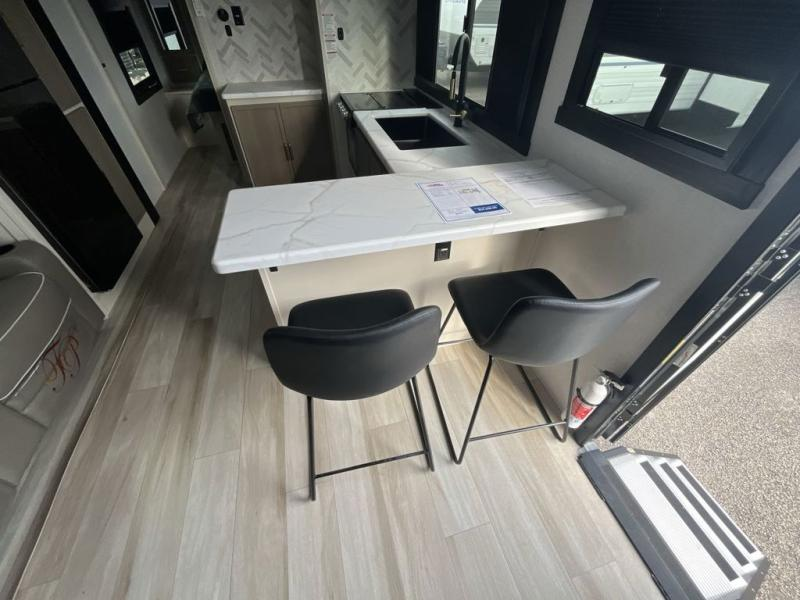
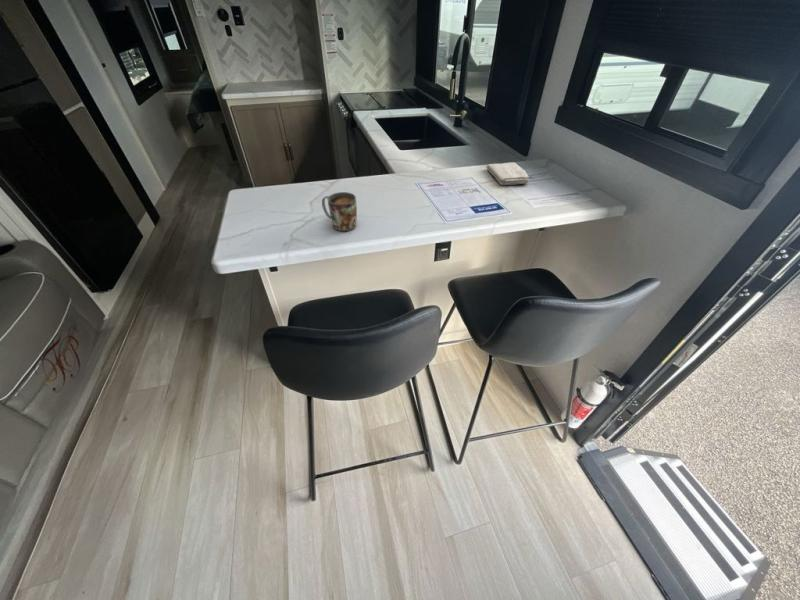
+ washcloth [485,162,530,186]
+ mug [321,191,358,232]
